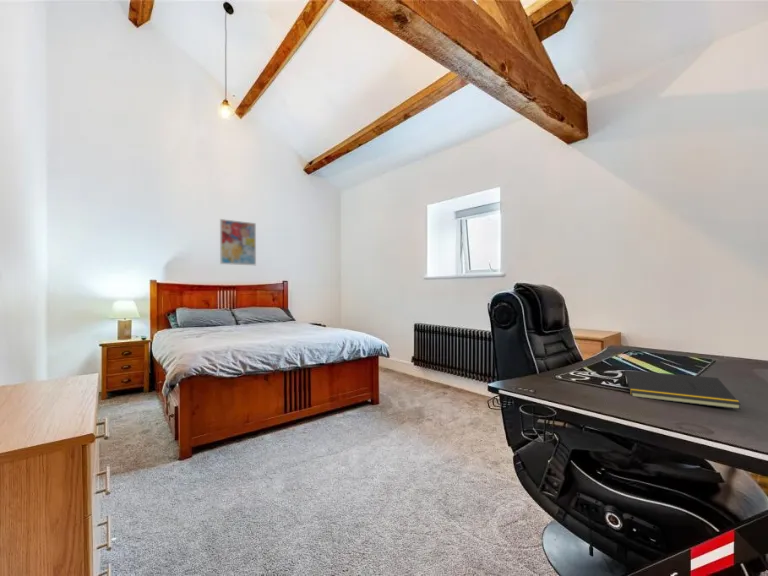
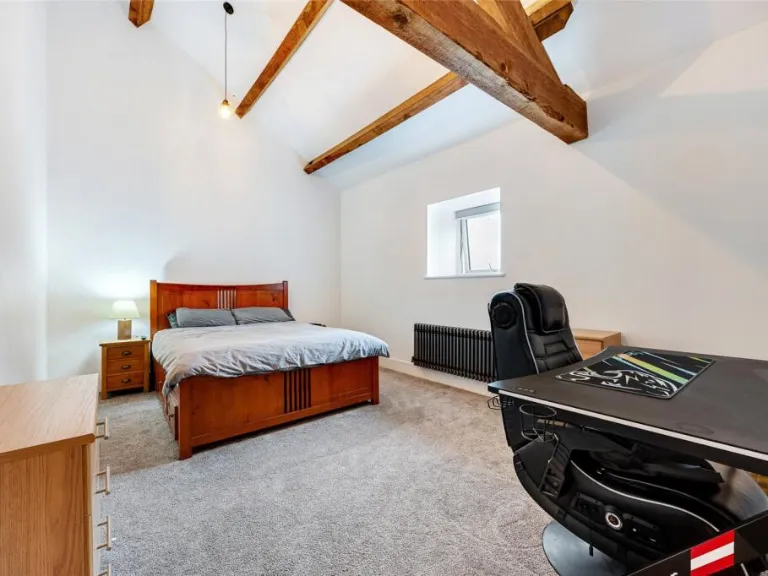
- notepad [622,369,742,410]
- wall art [219,218,257,266]
